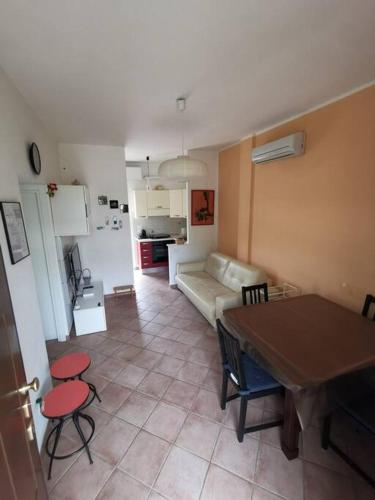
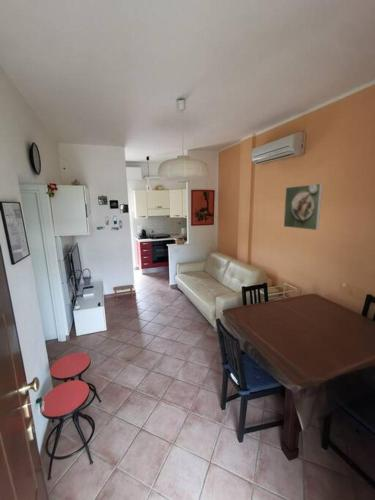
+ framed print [283,183,323,231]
